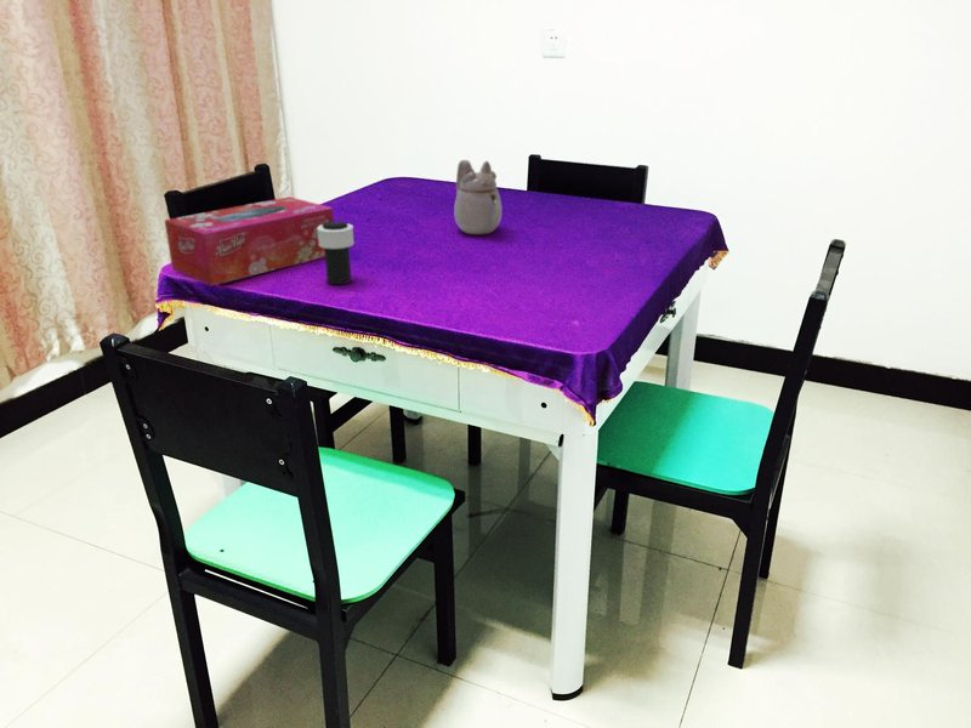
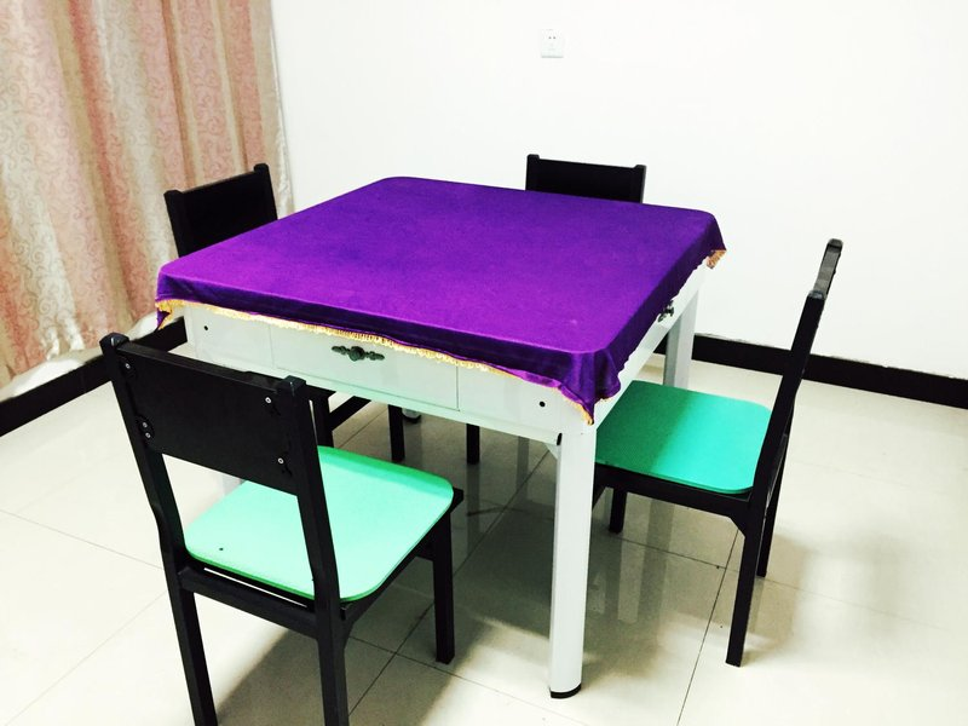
- teapot [453,159,502,235]
- cup [317,221,356,285]
- tissue box [164,195,335,288]
